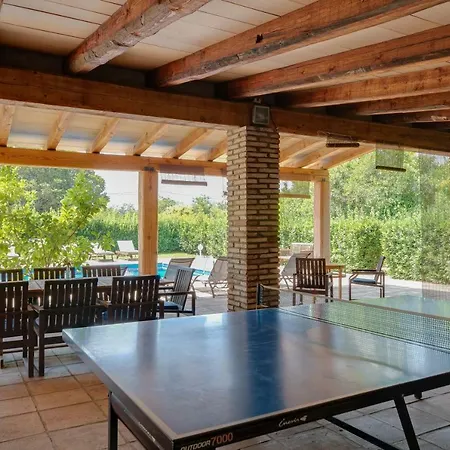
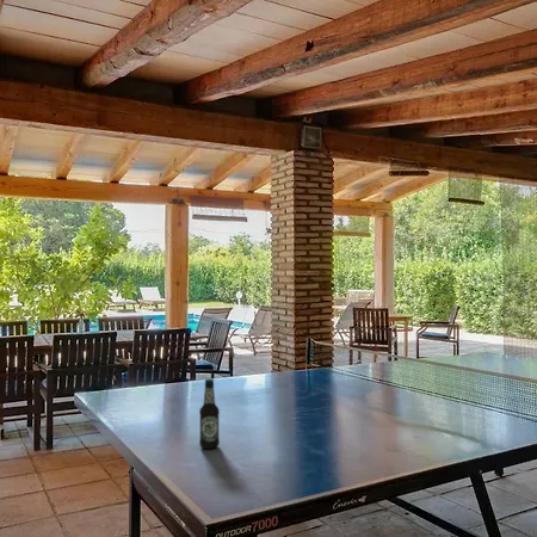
+ bottle [198,377,221,450]
